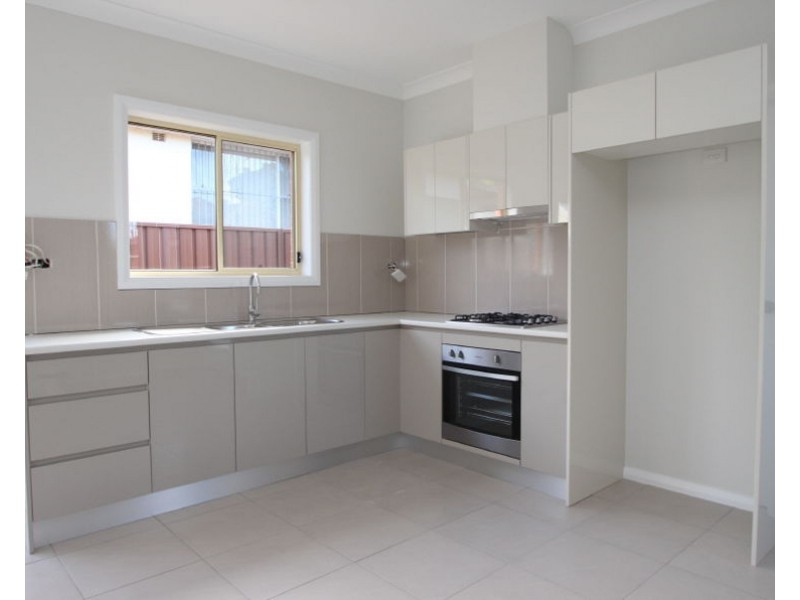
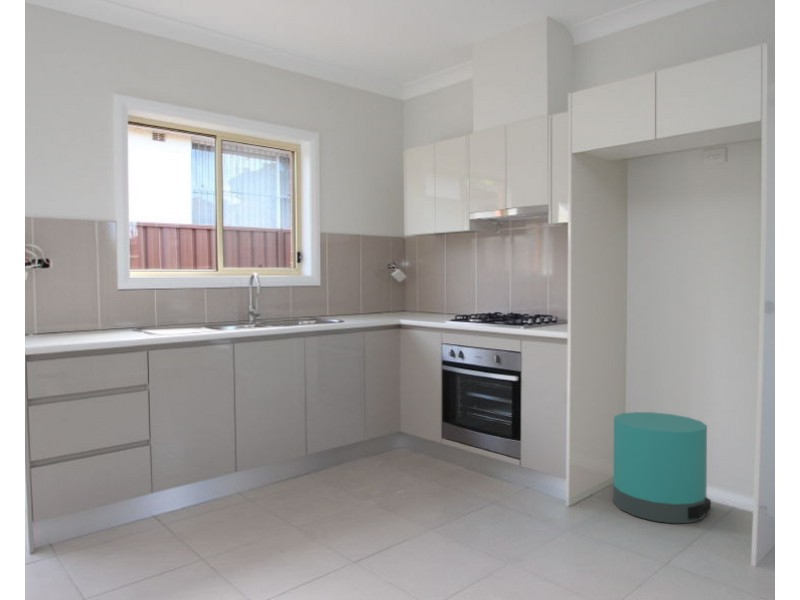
+ trash can [612,411,712,524]
